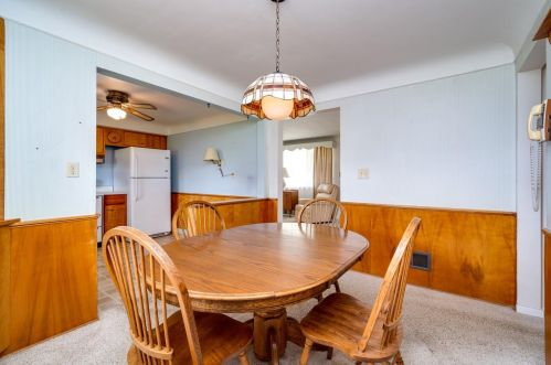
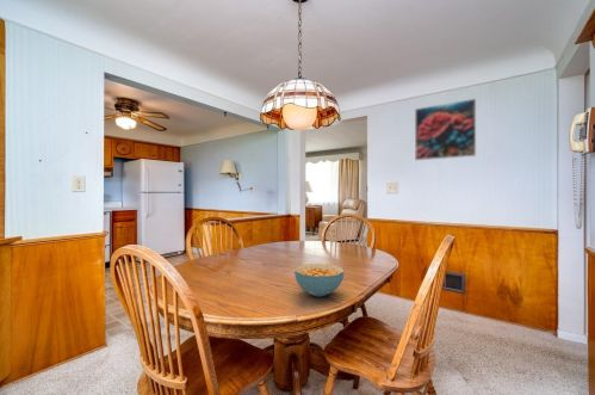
+ cereal bowl [293,263,345,297]
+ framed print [414,98,477,161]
